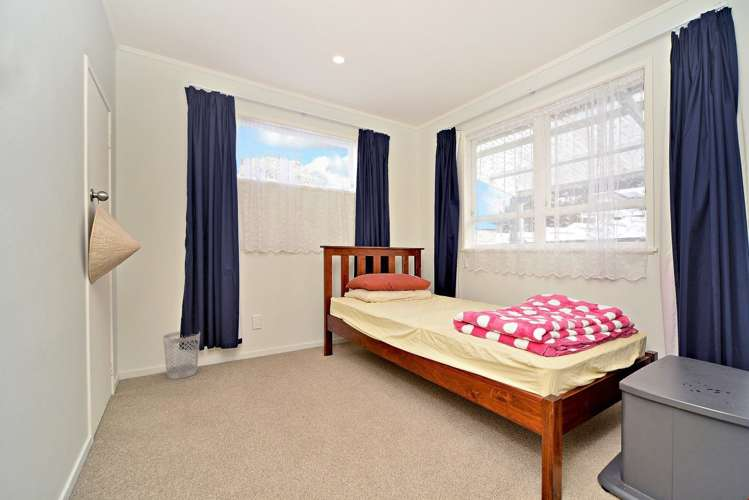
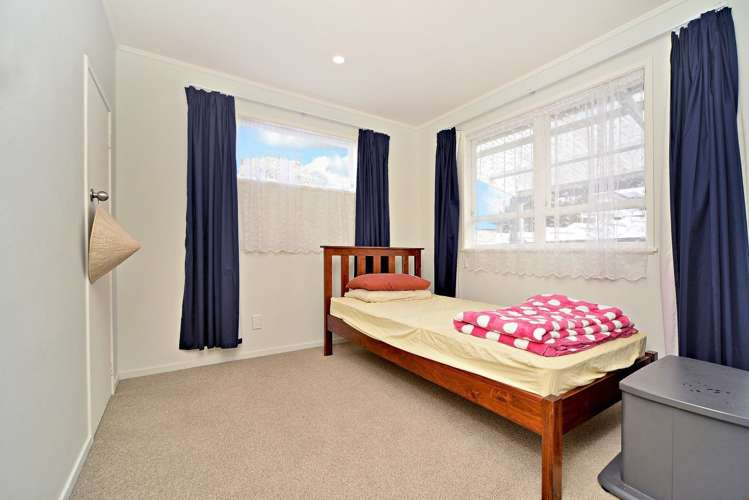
- wastebasket [162,330,201,380]
